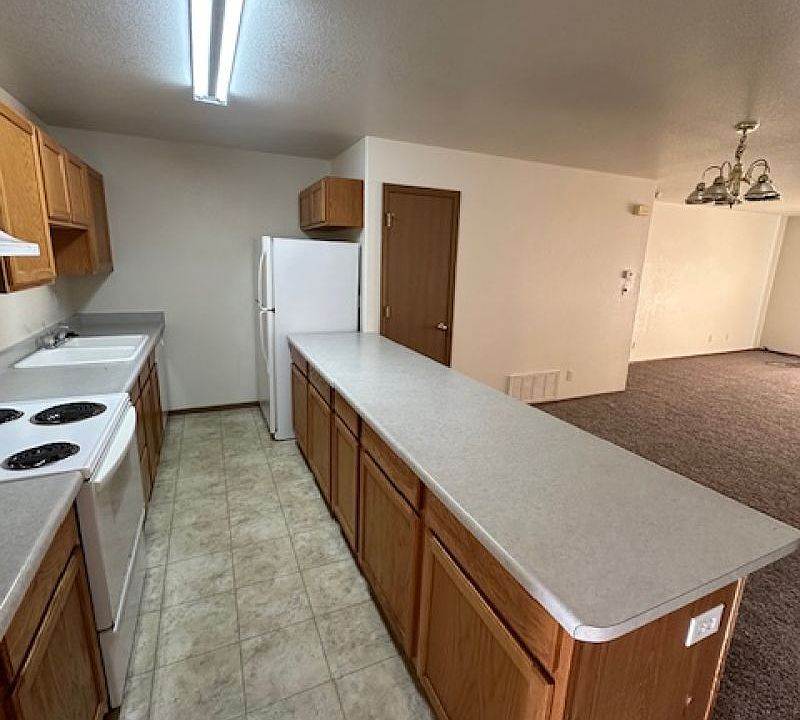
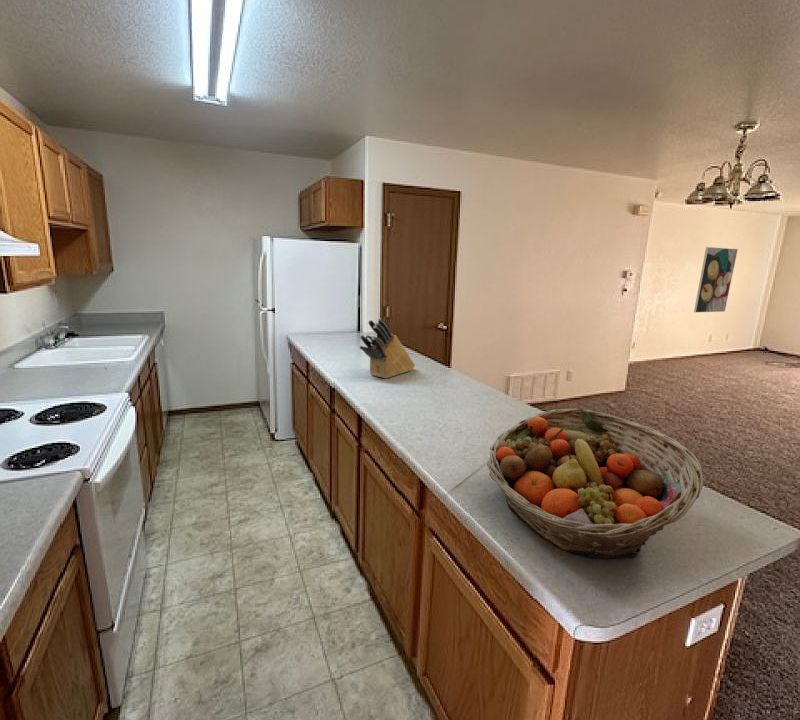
+ fruit basket [486,407,704,560]
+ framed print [693,246,739,313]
+ knife block [359,317,416,380]
